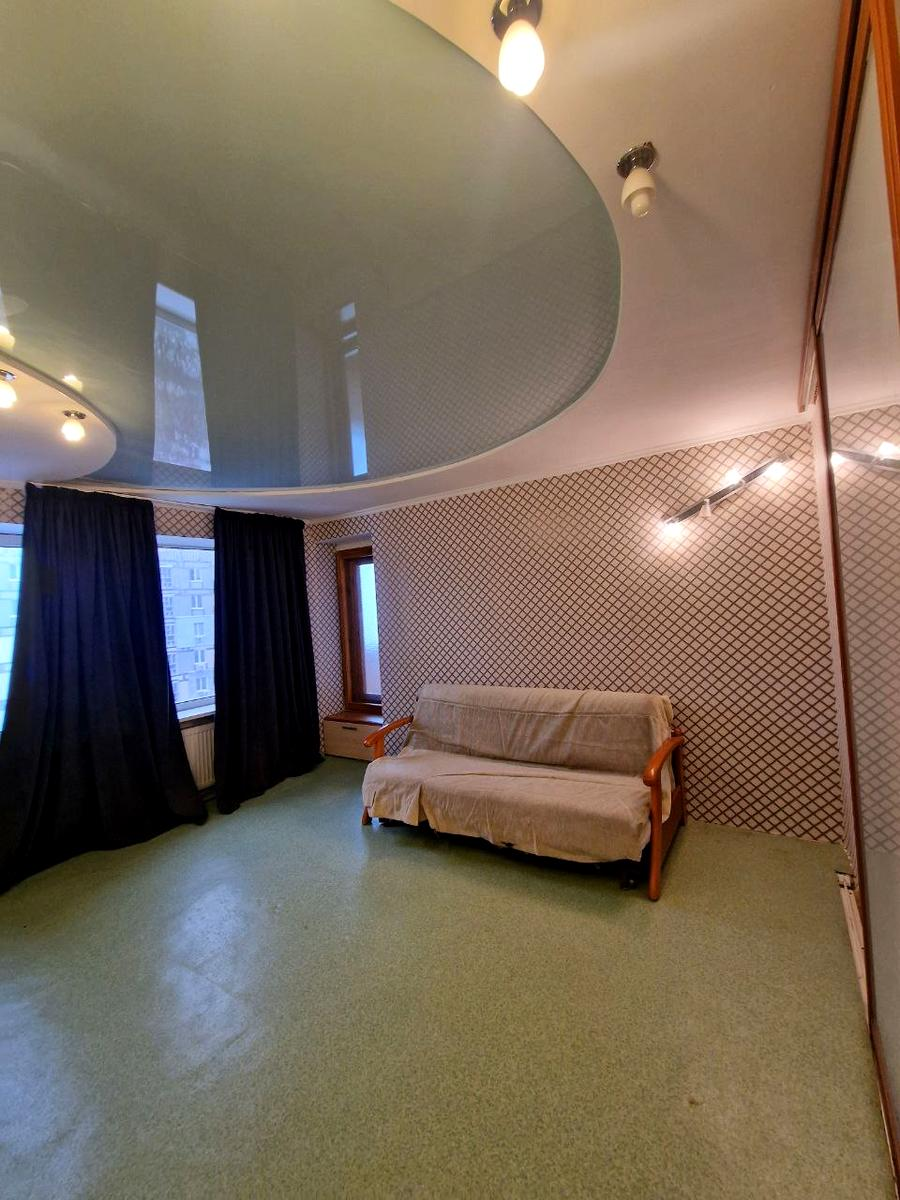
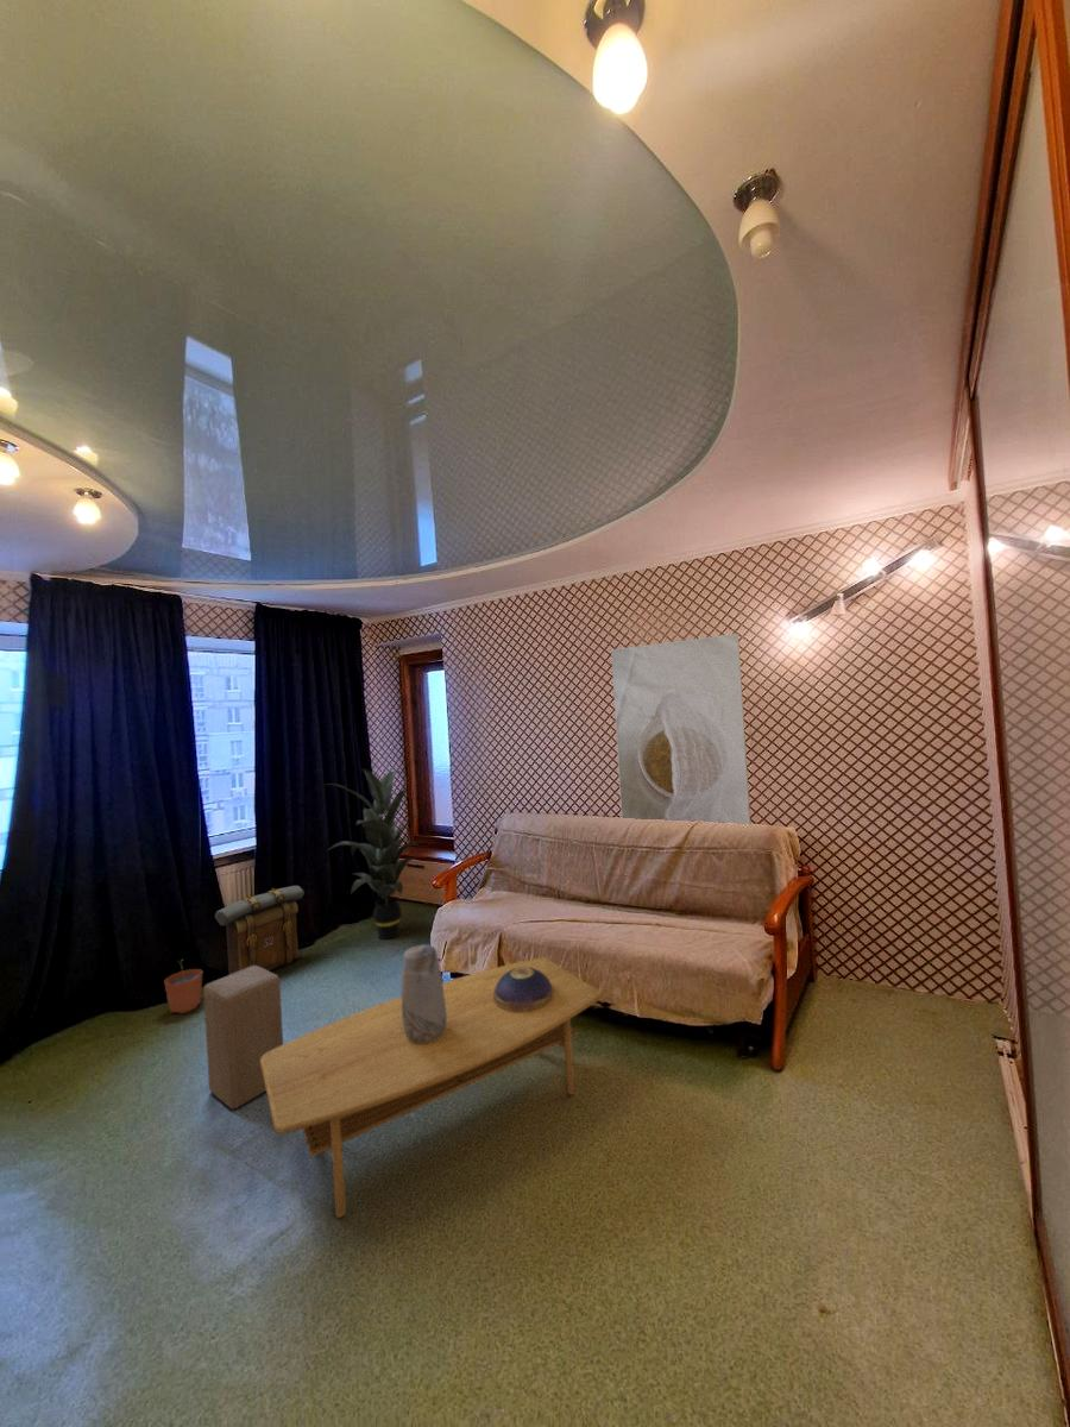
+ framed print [610,633,751,825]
+ wooden block [202,966,284,1111]
+ indoor plant [326,767,436,941]
+ vase [401,944,447,1043]
+ decorative bowl [493,967,554,1013]
+ backpack [214,885,306,975]
+ coffee table [260,956,603,1219]
+ plant pot [163,960,203,1014]
